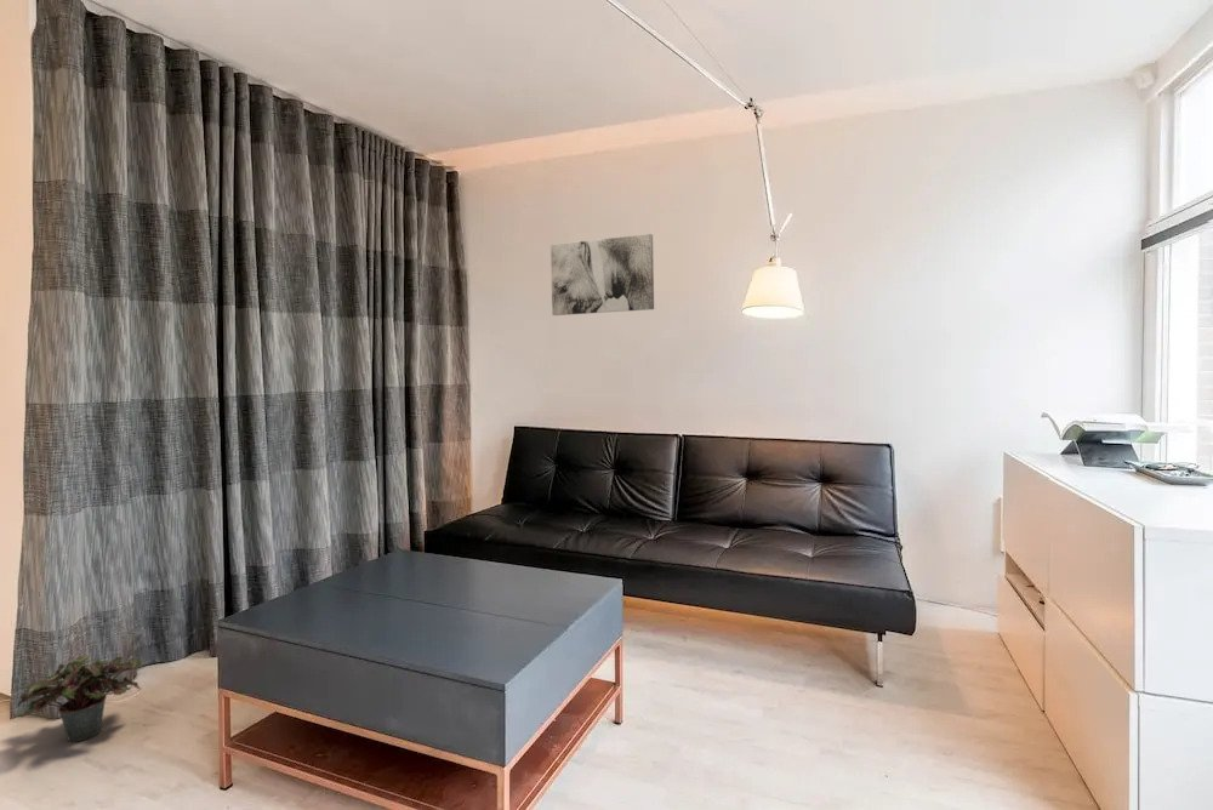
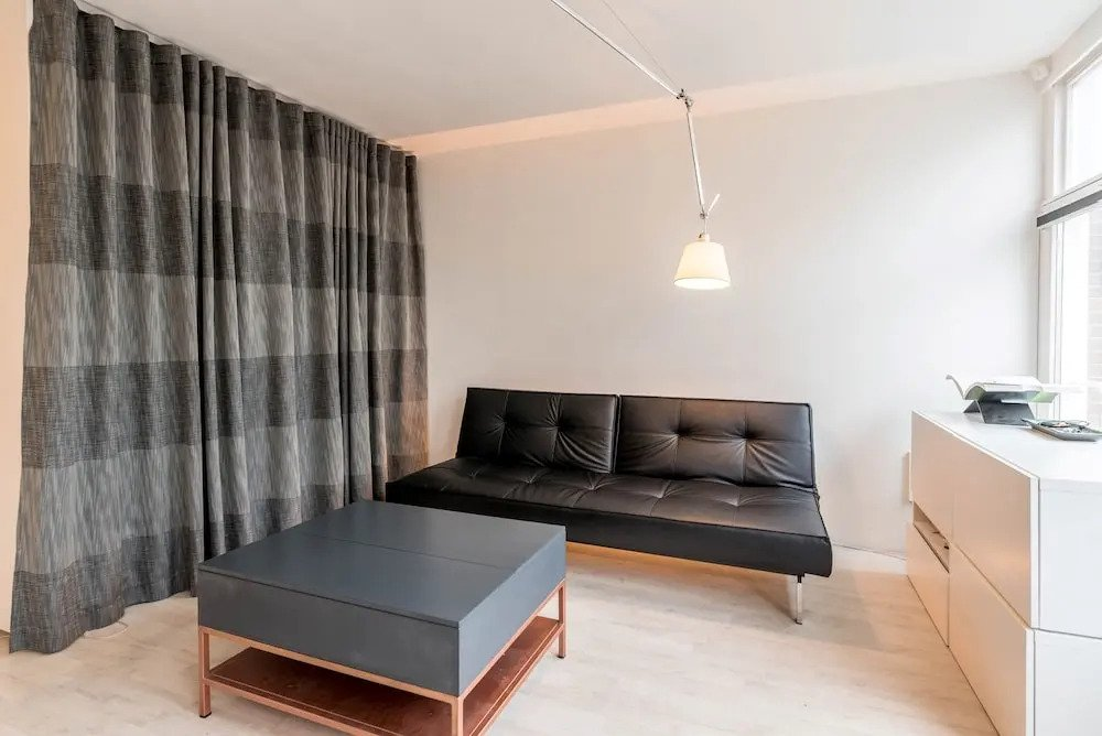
- wall art [549,233,655,316]
- potted plant [12,654,142,742]
